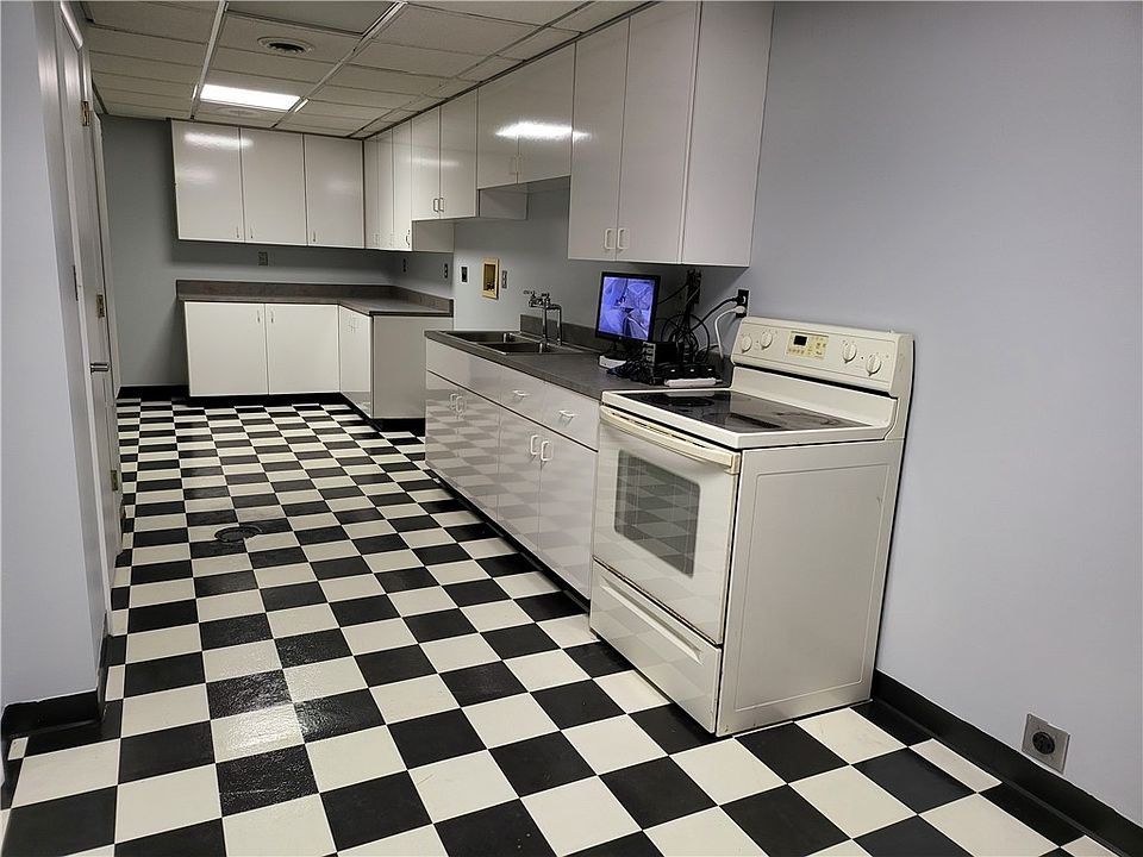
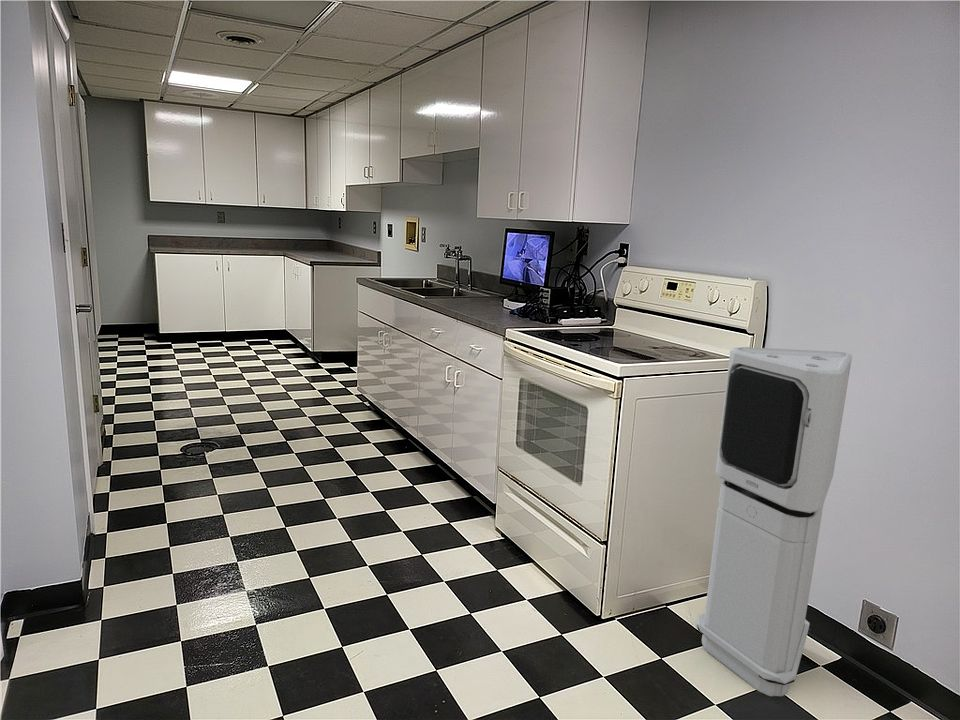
+ air purifier [696,346,853,698]
